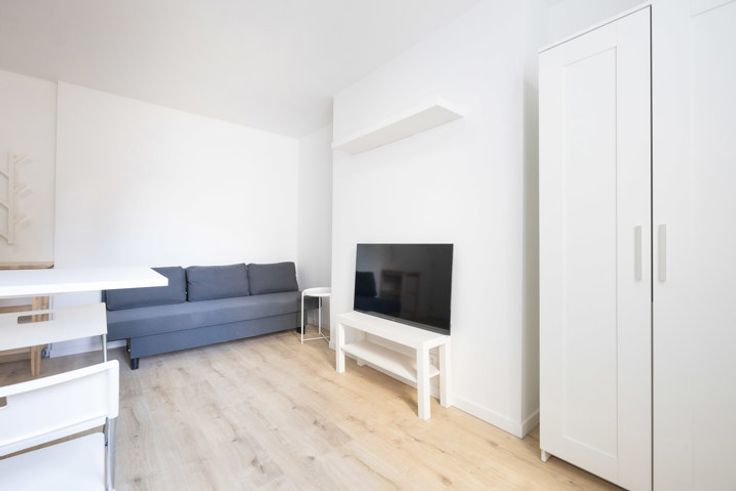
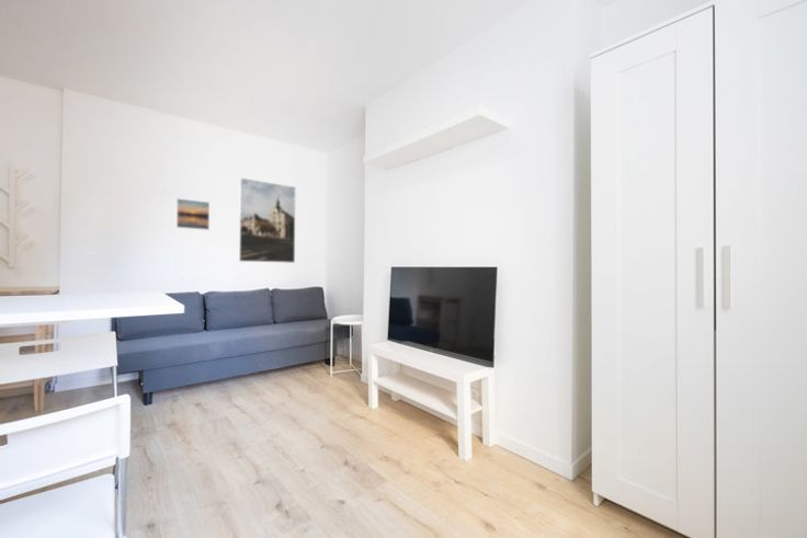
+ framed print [238,176,297,264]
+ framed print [175,197,211,231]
